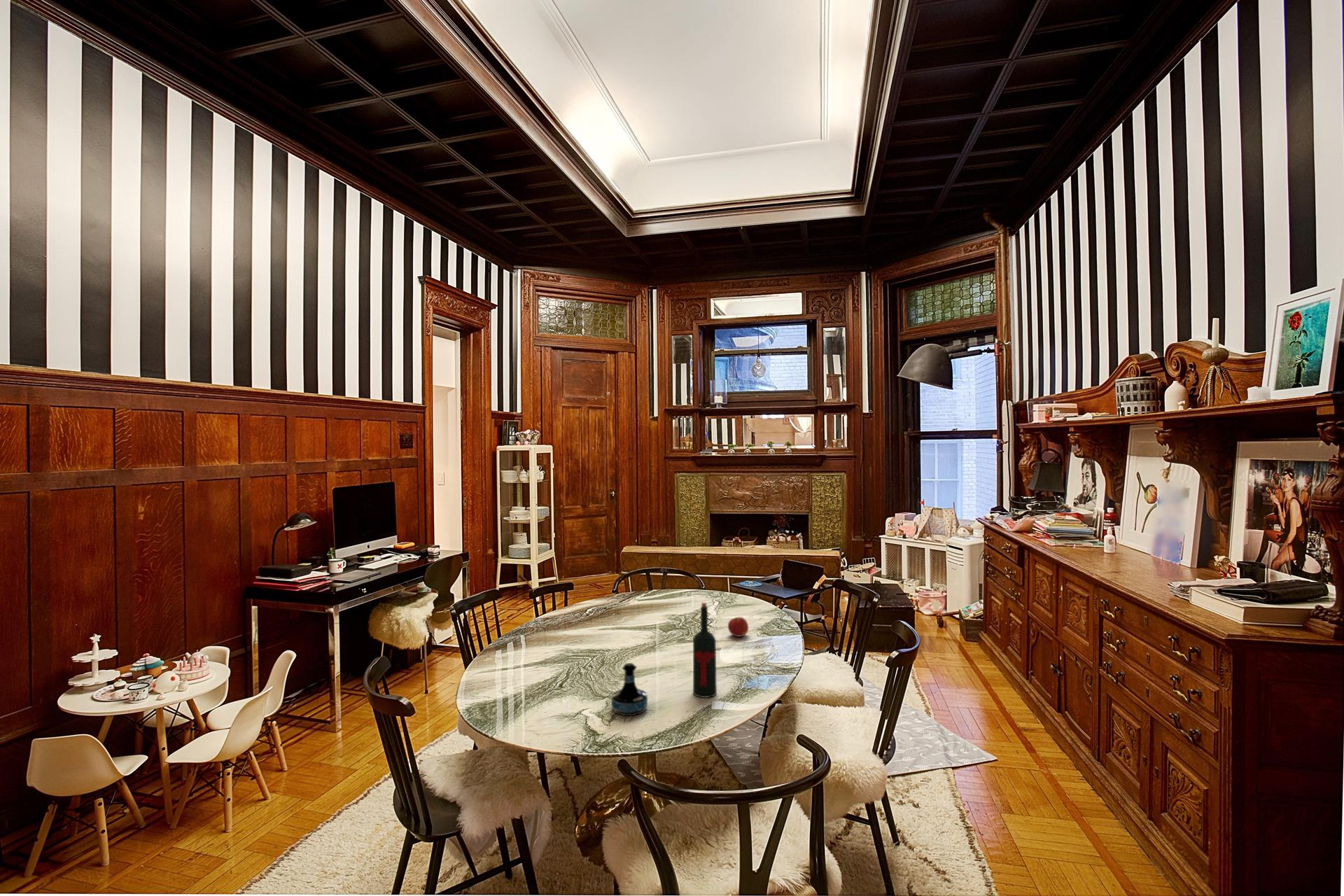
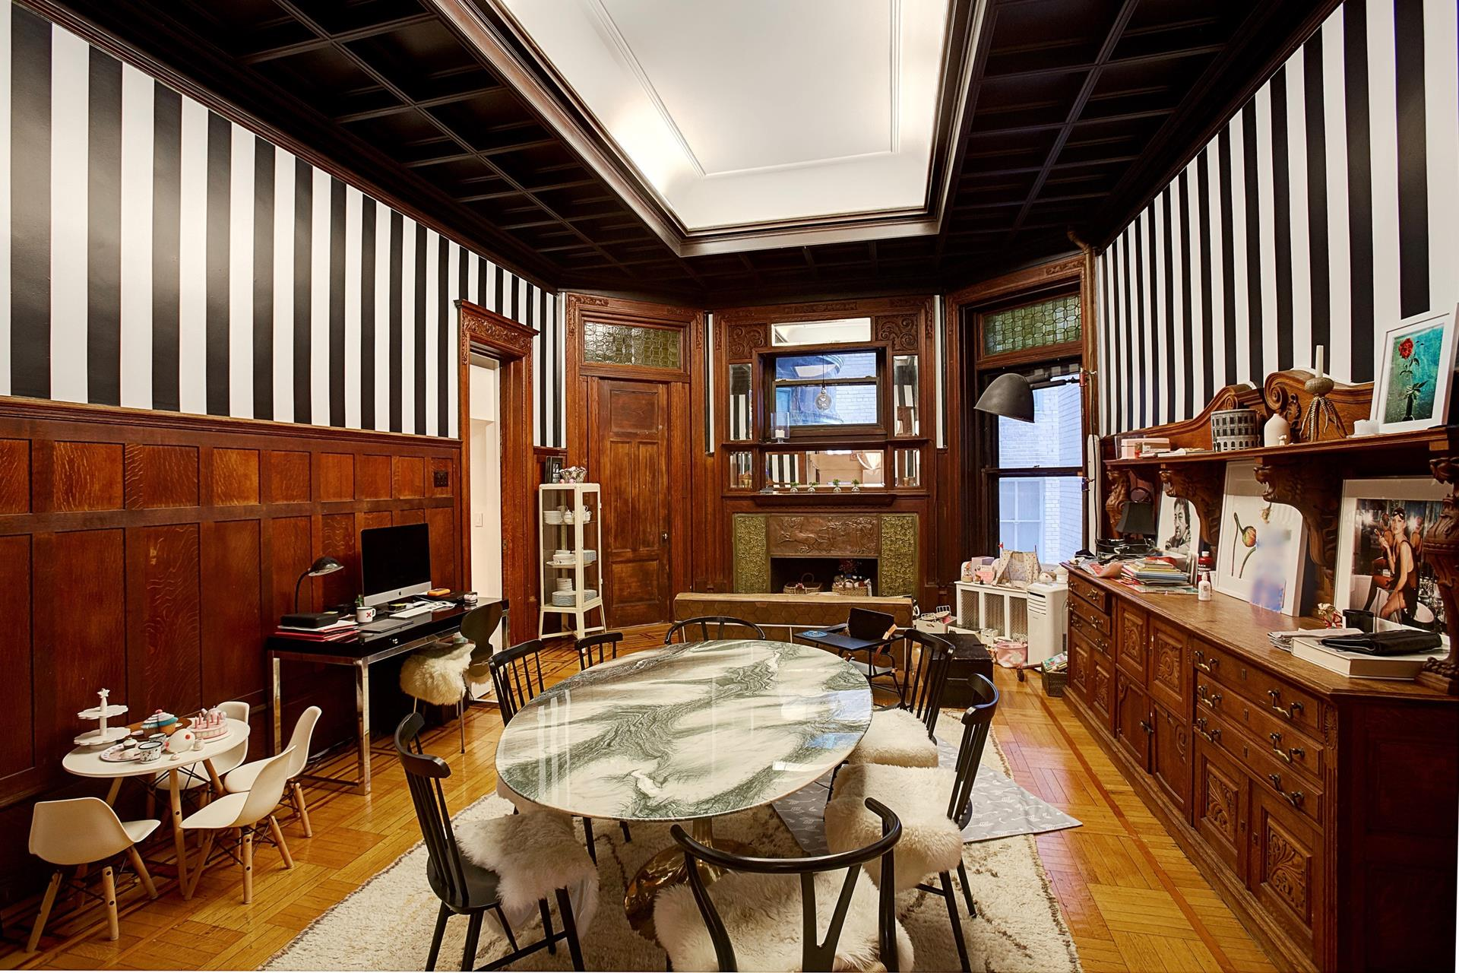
- apple [727,617,749,638]
- tequila bottle [611,662,648,716]
- wine bottle [692,602,717,699]
